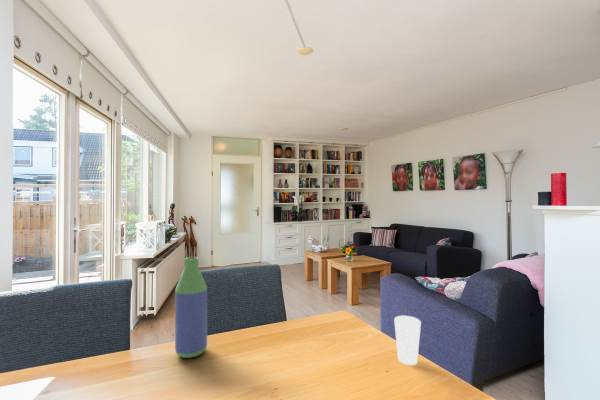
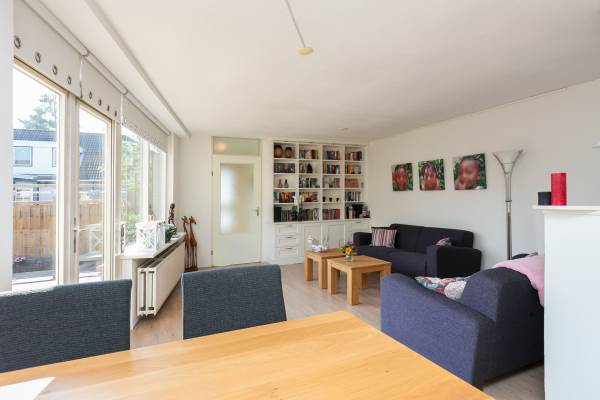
- cup [393,315,422,366]
- bottle [174,256,208,359]
